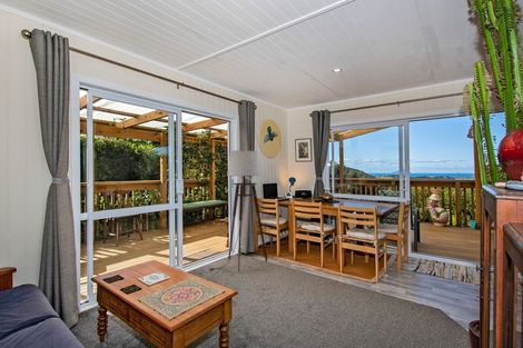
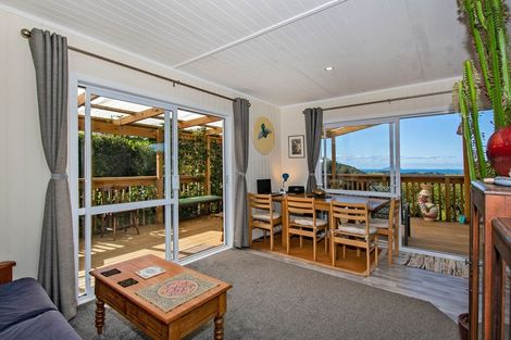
- floor lamp [208,149,268,274]
